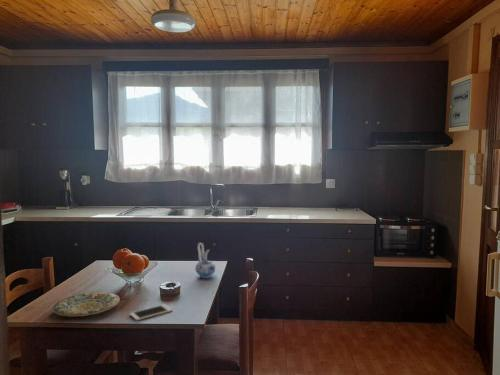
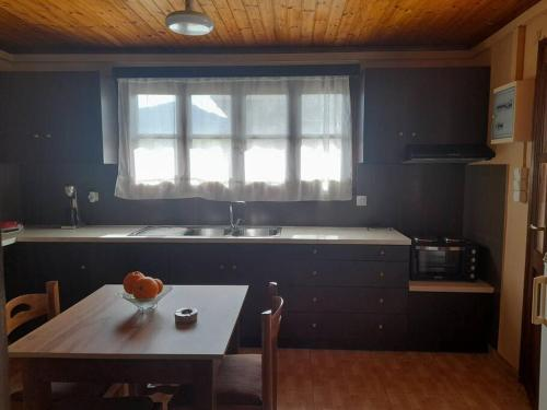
- plate [52,291,121,318]
- cell phone [129,303,174,321]
- ceramic pitcher [194,242,216,279]
